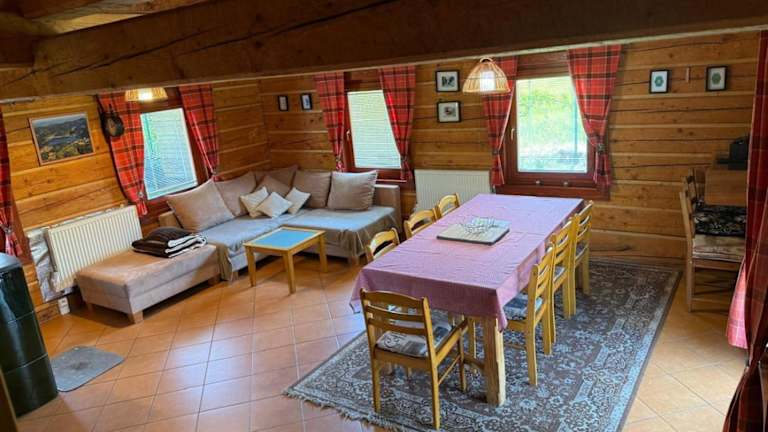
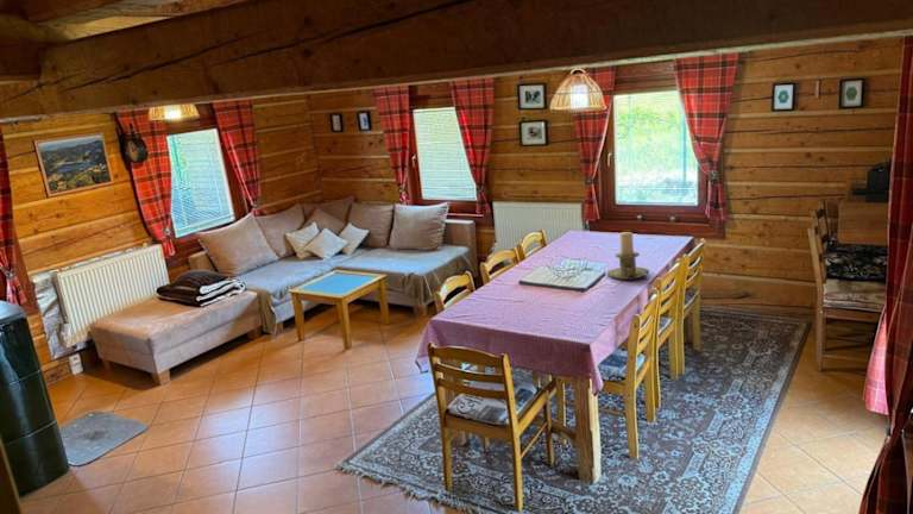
+ candle holder [606,231,650,281]
